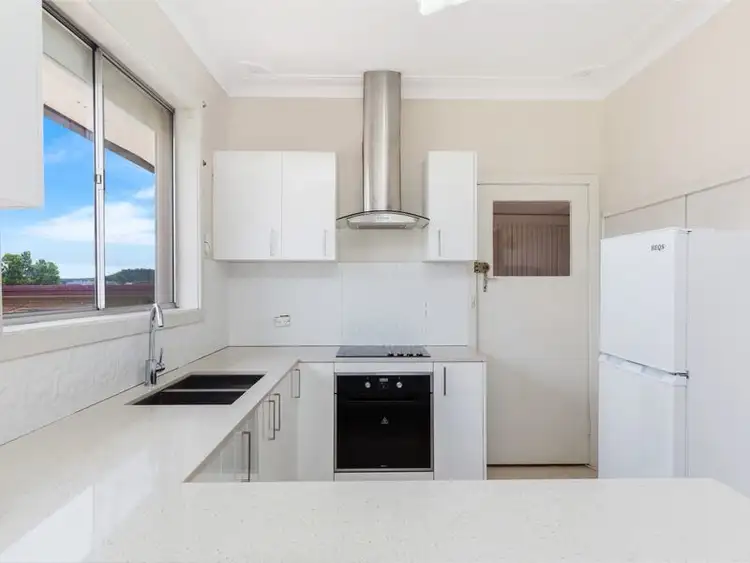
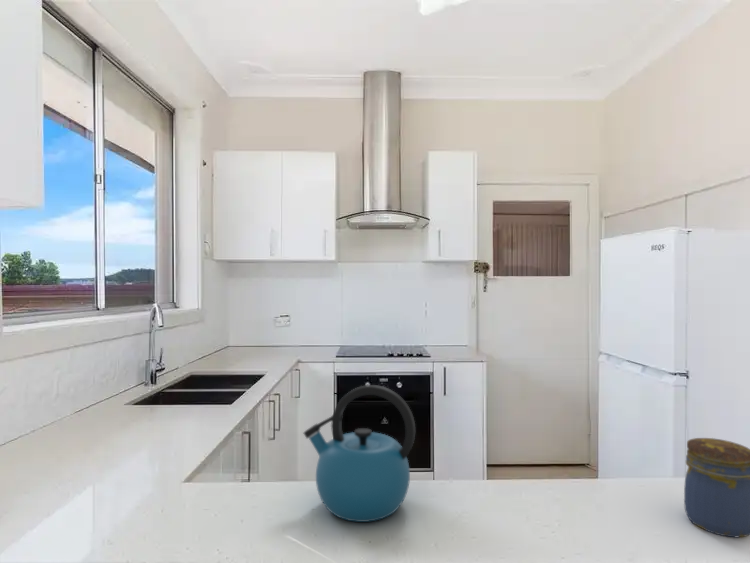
+ kettle [302,384,416,523]
+ jar [683,437,750,538]
